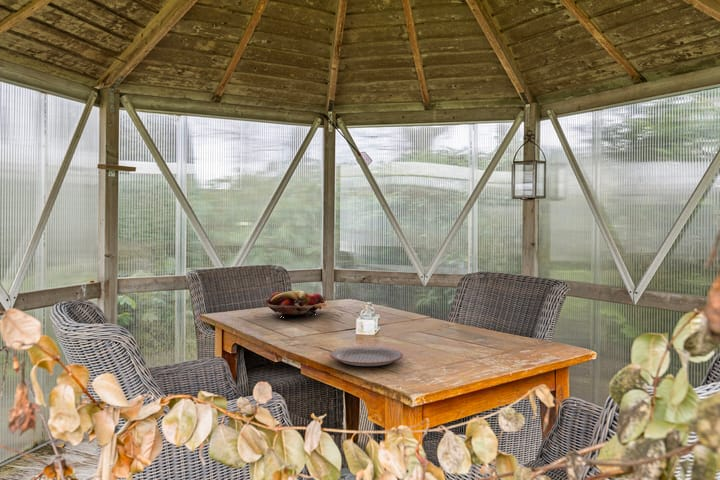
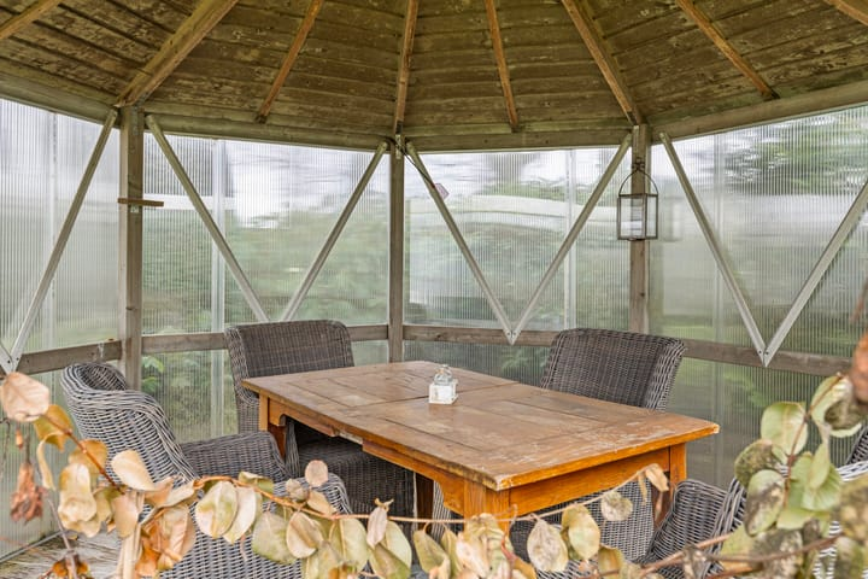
- plate [329,345,404,367]
- fruit basket [265,290,328,318]
